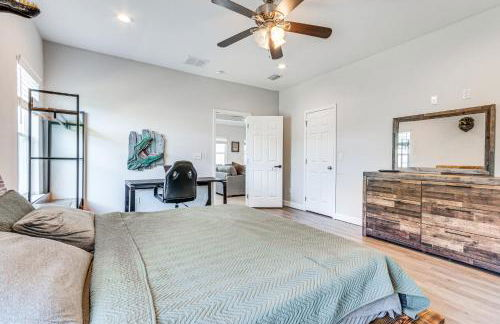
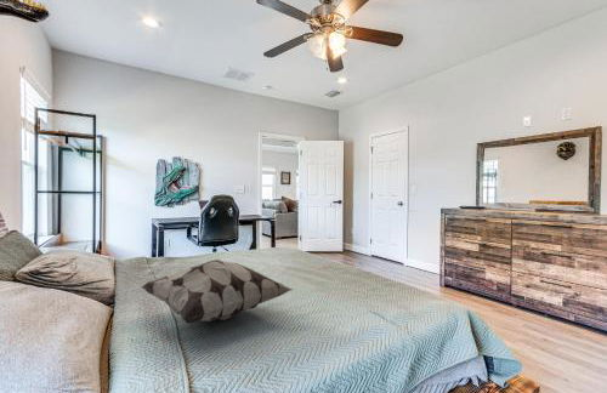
+ decorative pillow [140,258,294,325]
